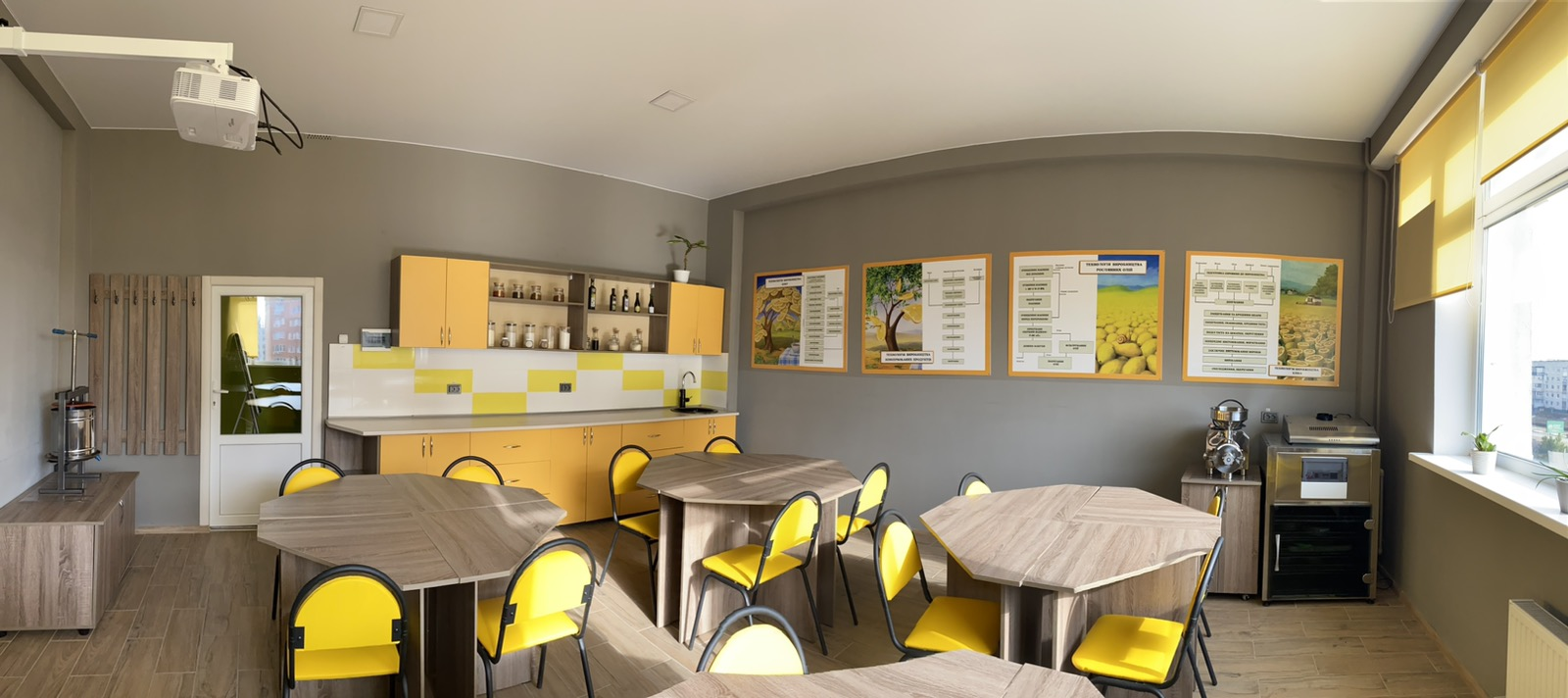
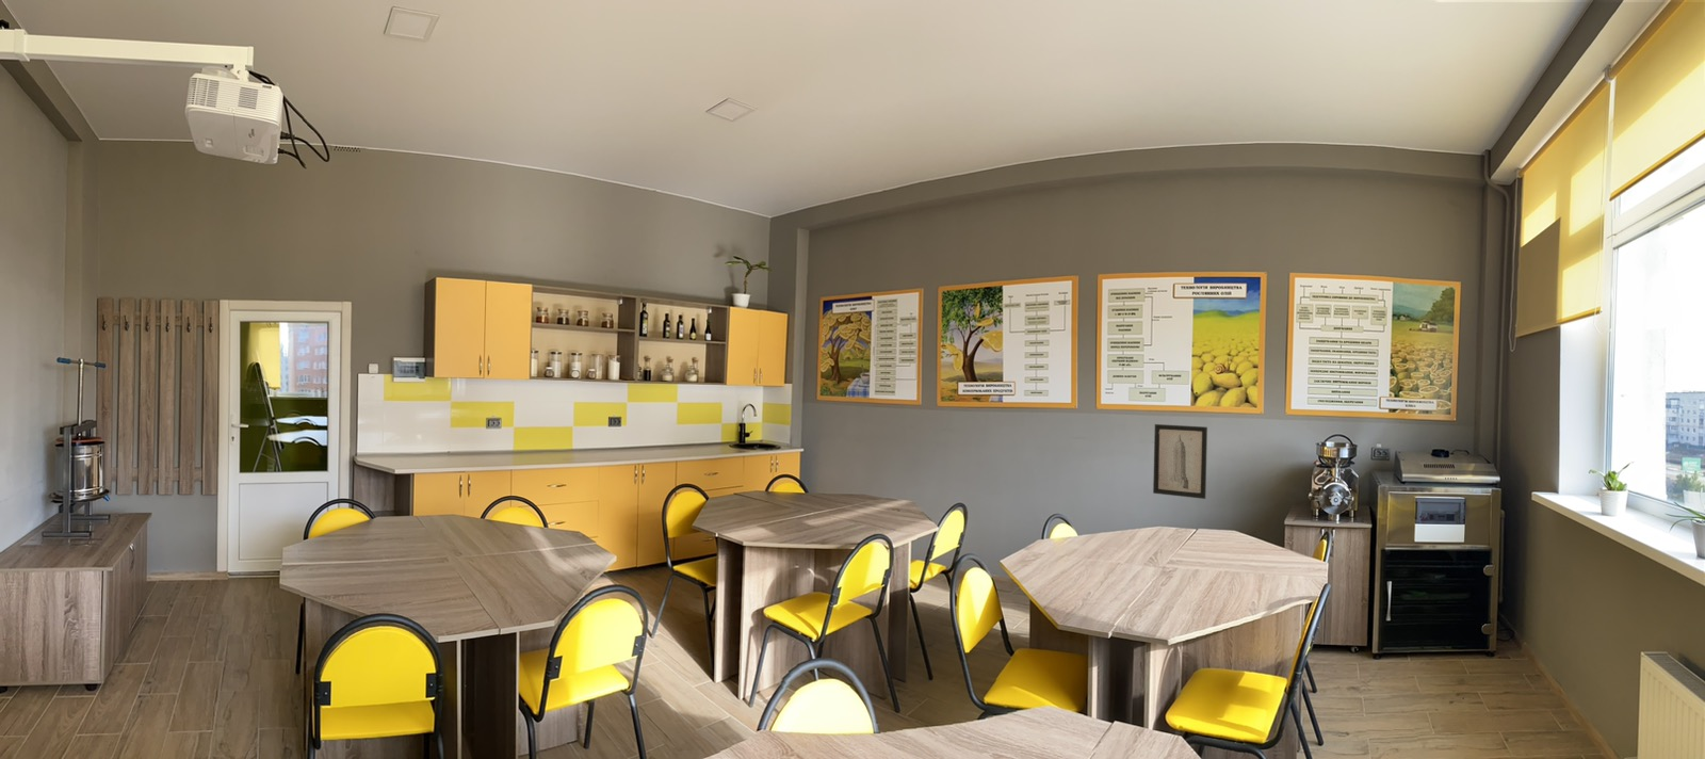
+ wall art [1152,423,1208,500]
